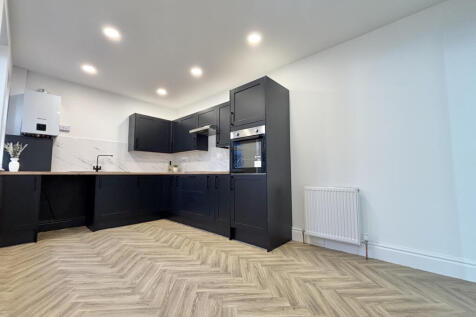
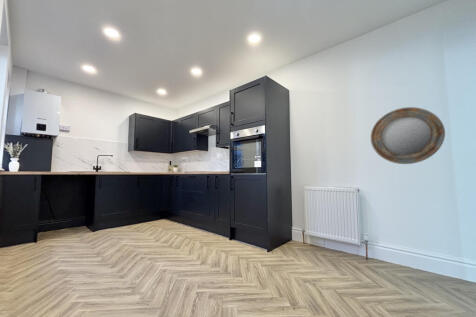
+ home mirror [370,106,446,165]
